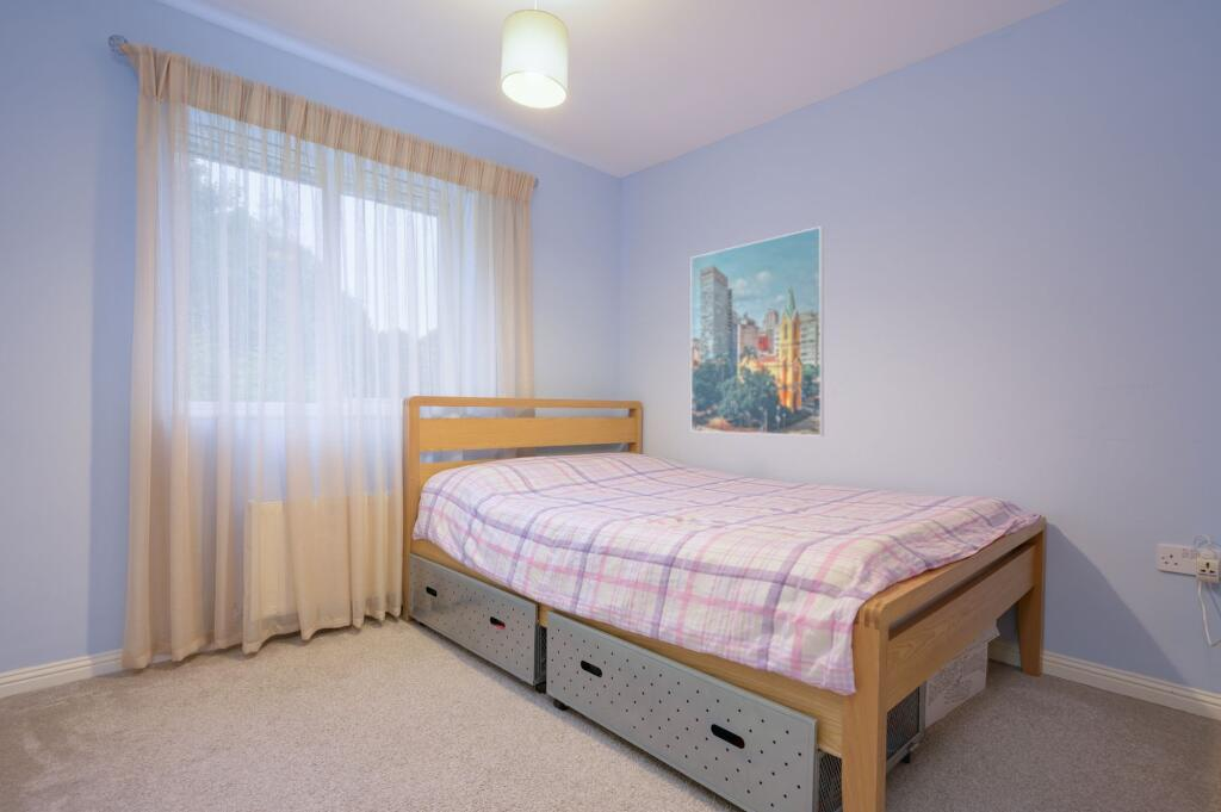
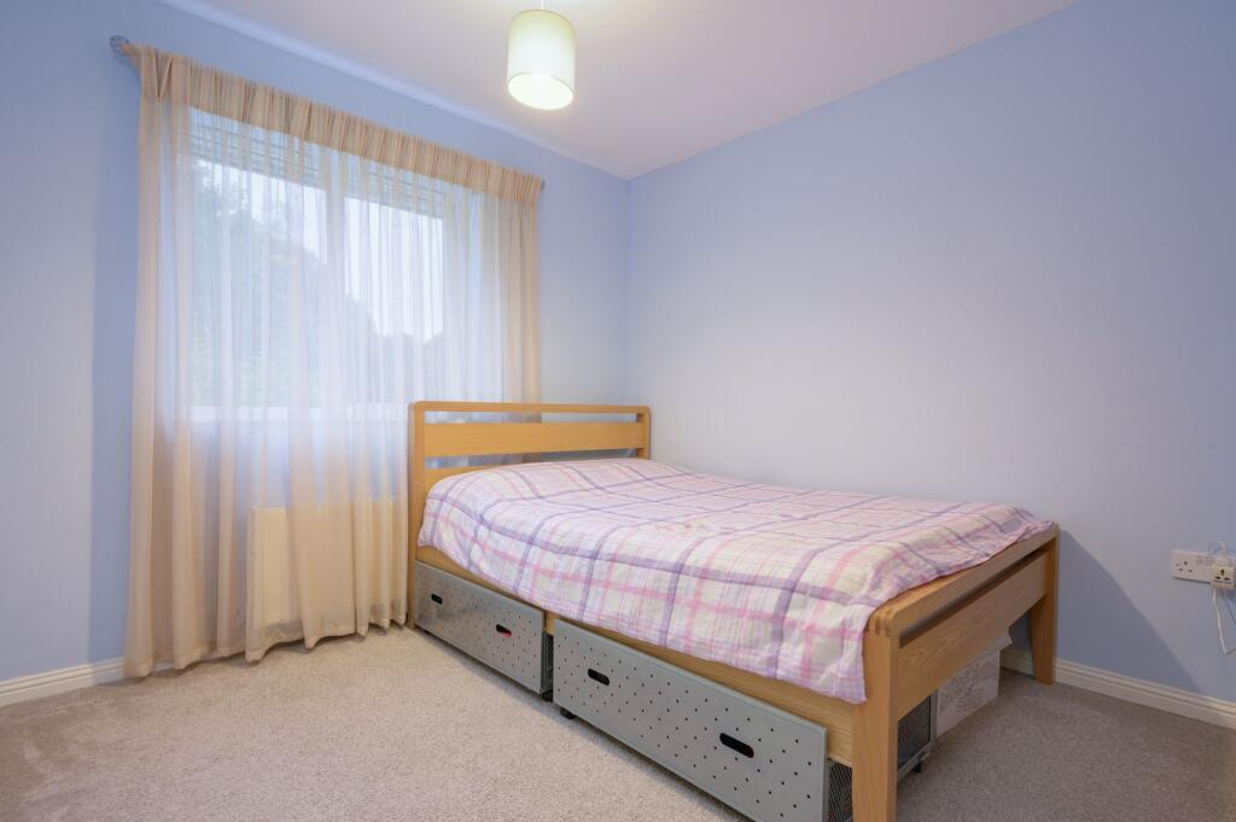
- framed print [689,225,825,438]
